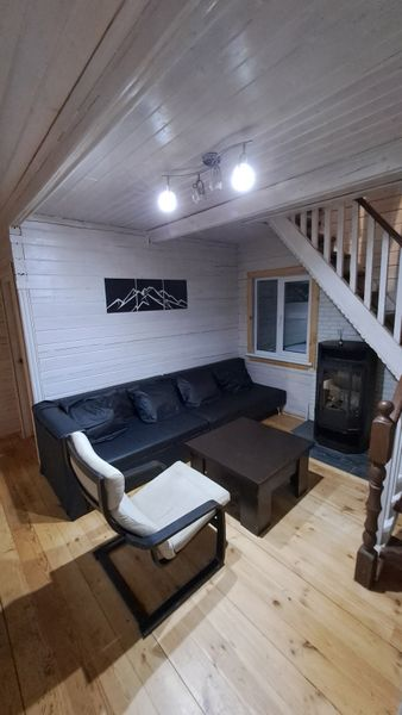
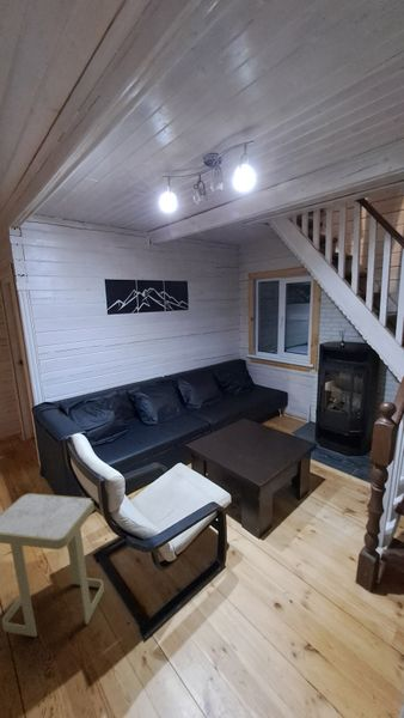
+ side table [0,492,105,638]
